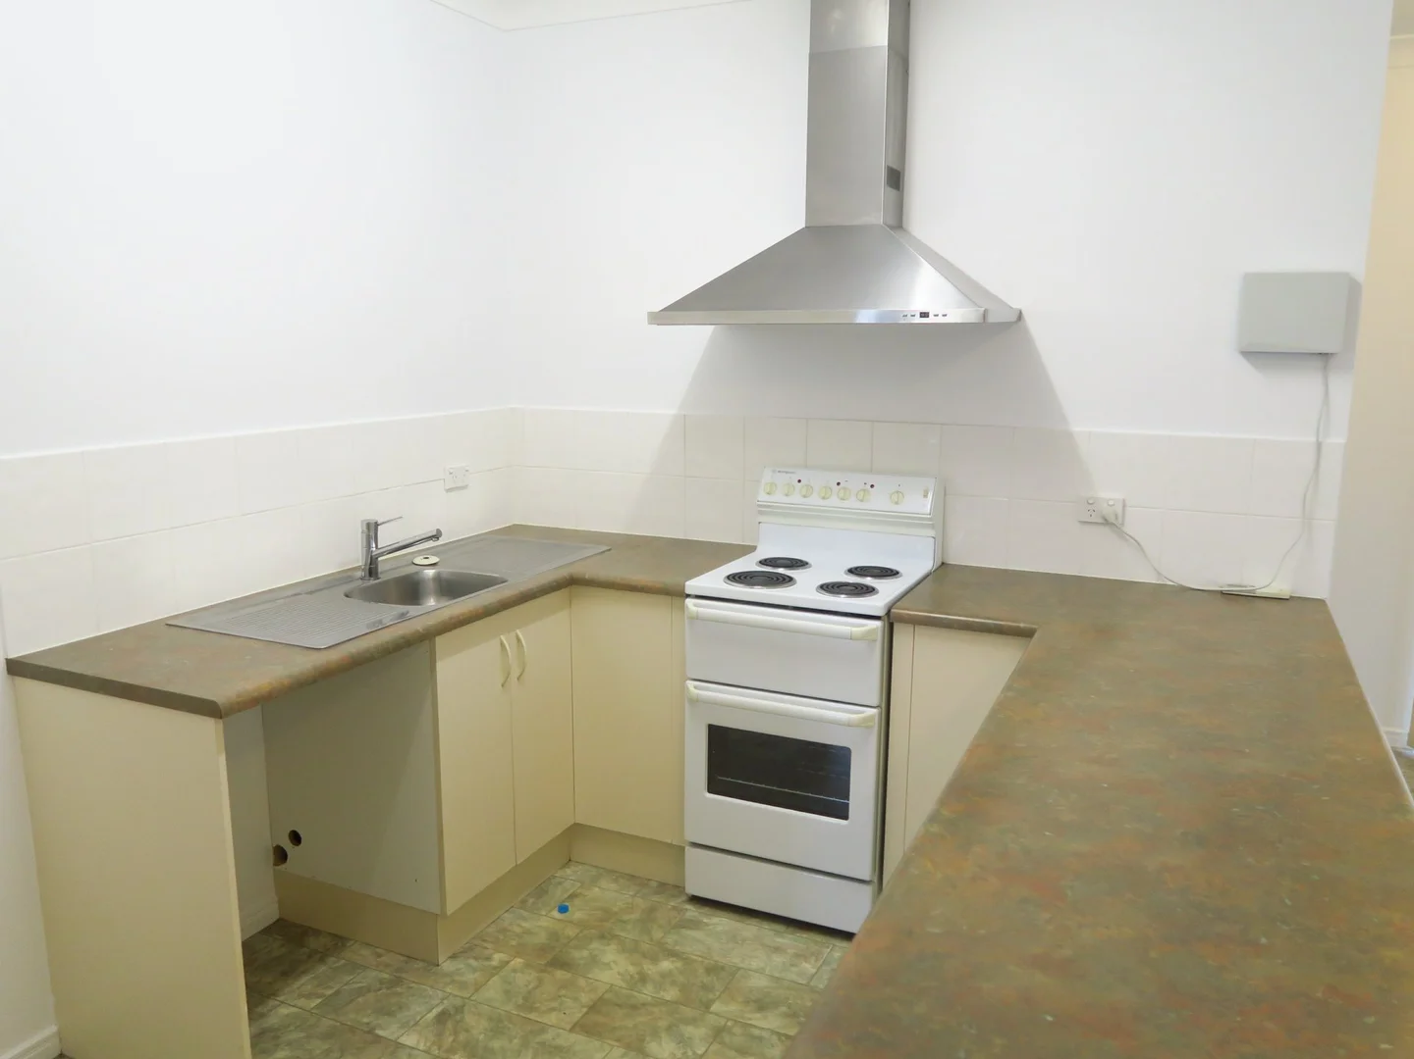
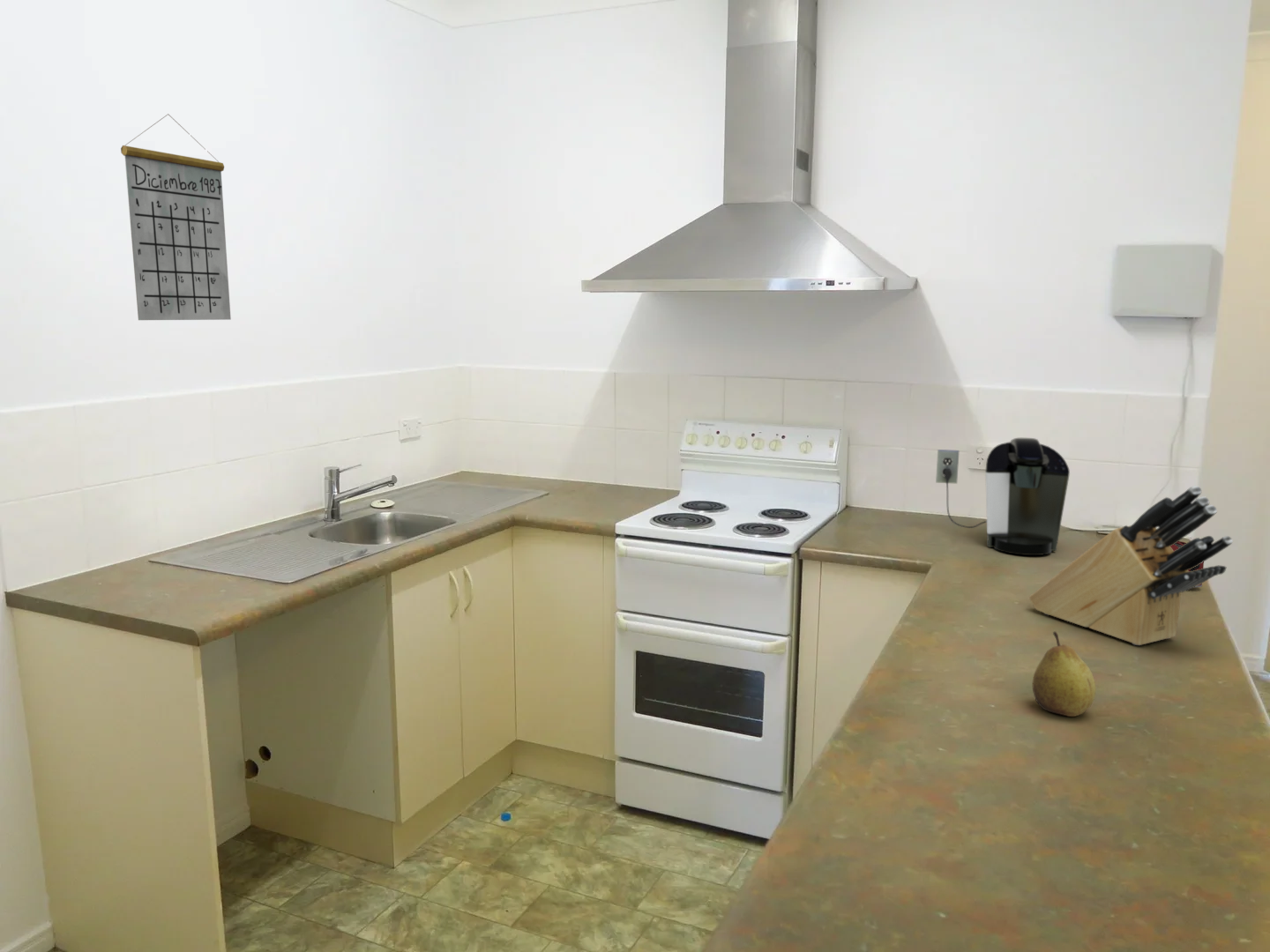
+ toaster [1170,540,1205,588]
+ fruit [1032,630,1096,718]
+ coffee maker [935,437,1071,556]
+ calendar [120,113,232,321]
+ knife block [1028,485,1234,646]
